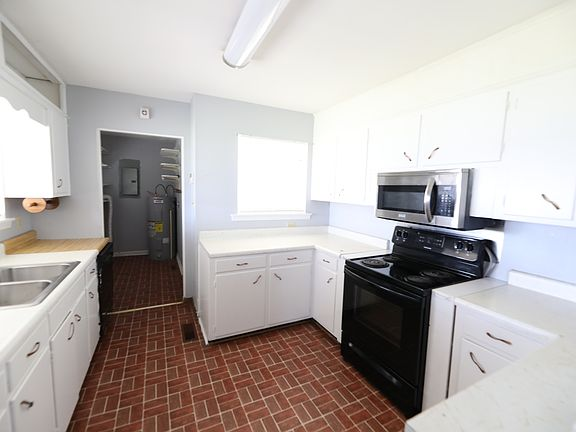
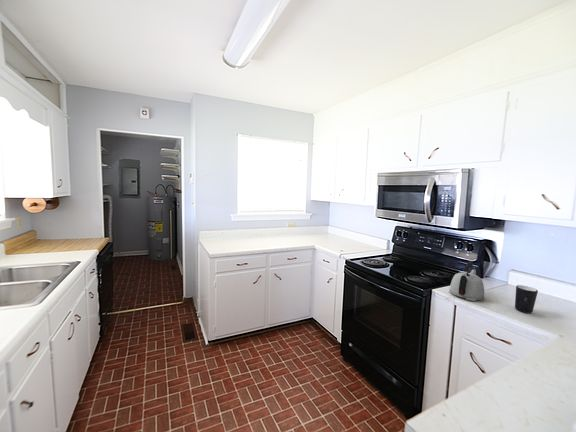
+ mug [514,284,539,314]
+ kettle [449,260,485,302]
